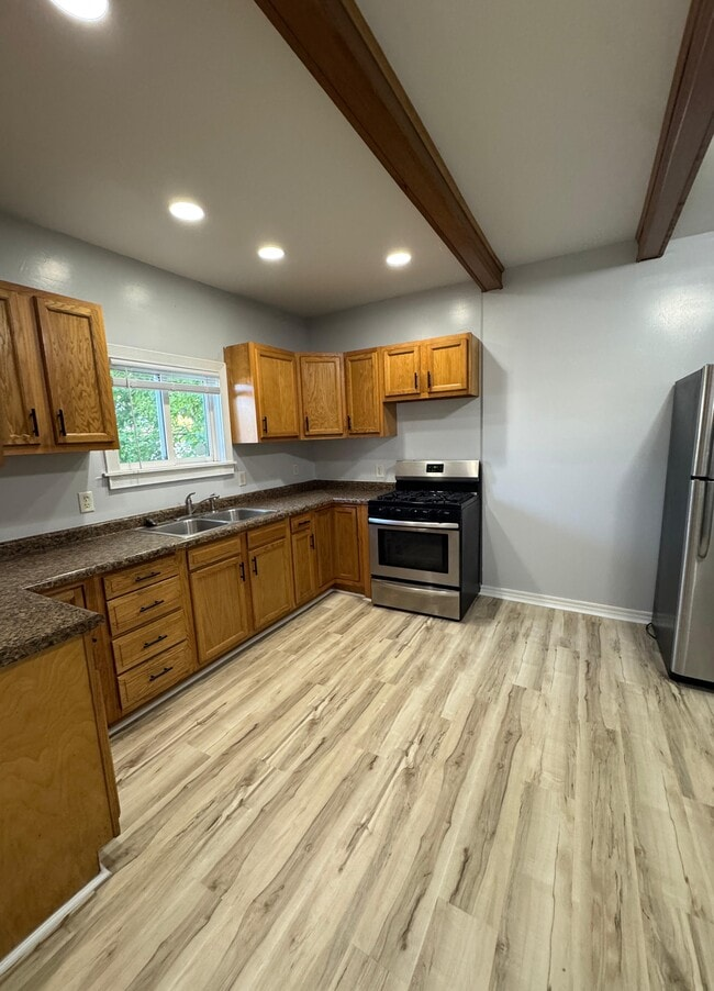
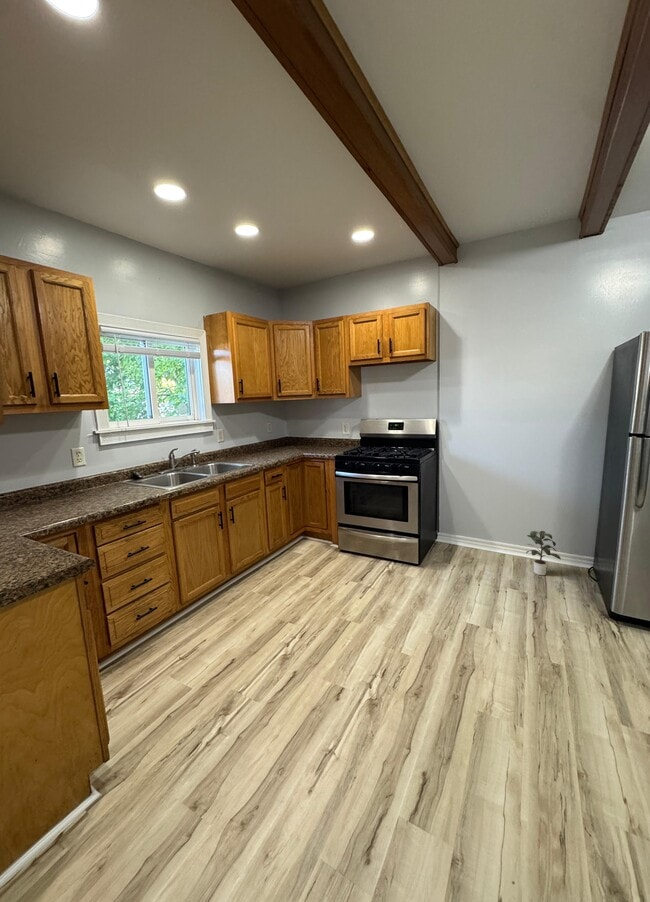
+ potted plant [525,530,562,576]
